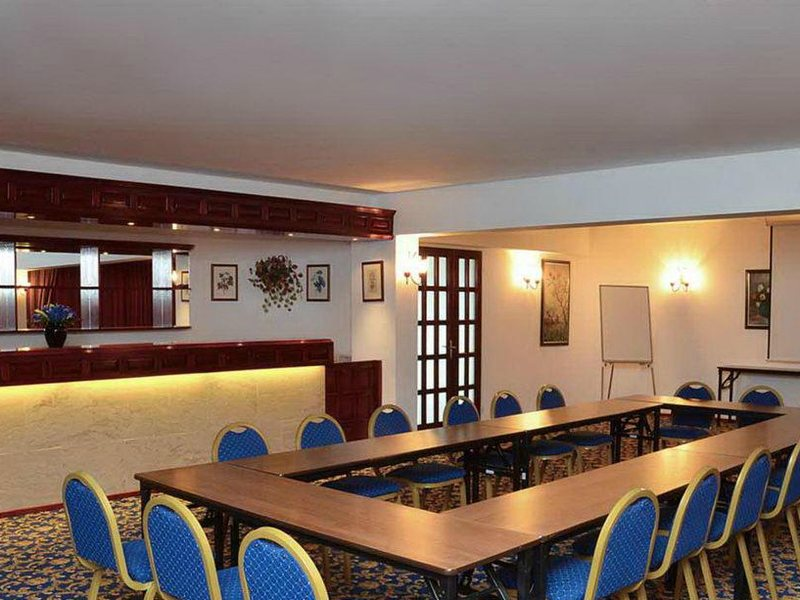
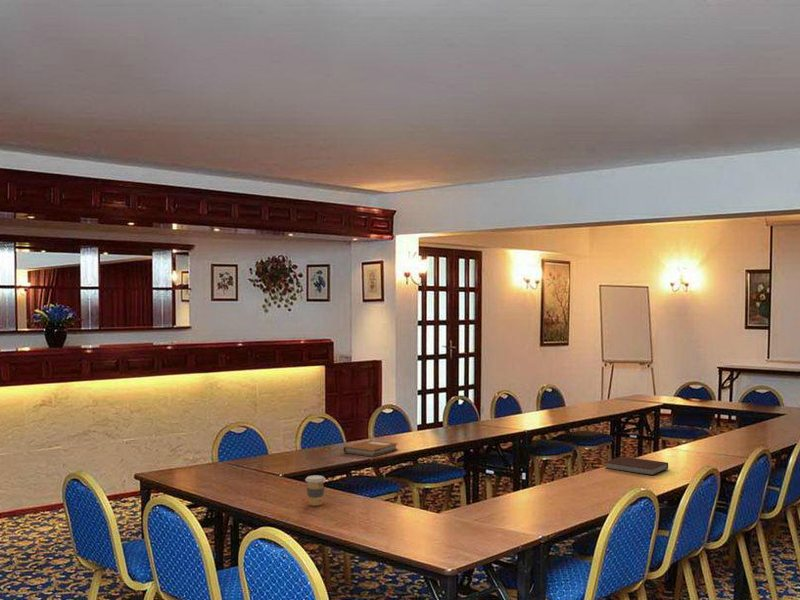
+ notebook [604,455,669,476]
+ notebook [342,439,399,458]
+ coffee cup [304,474,326,507]
